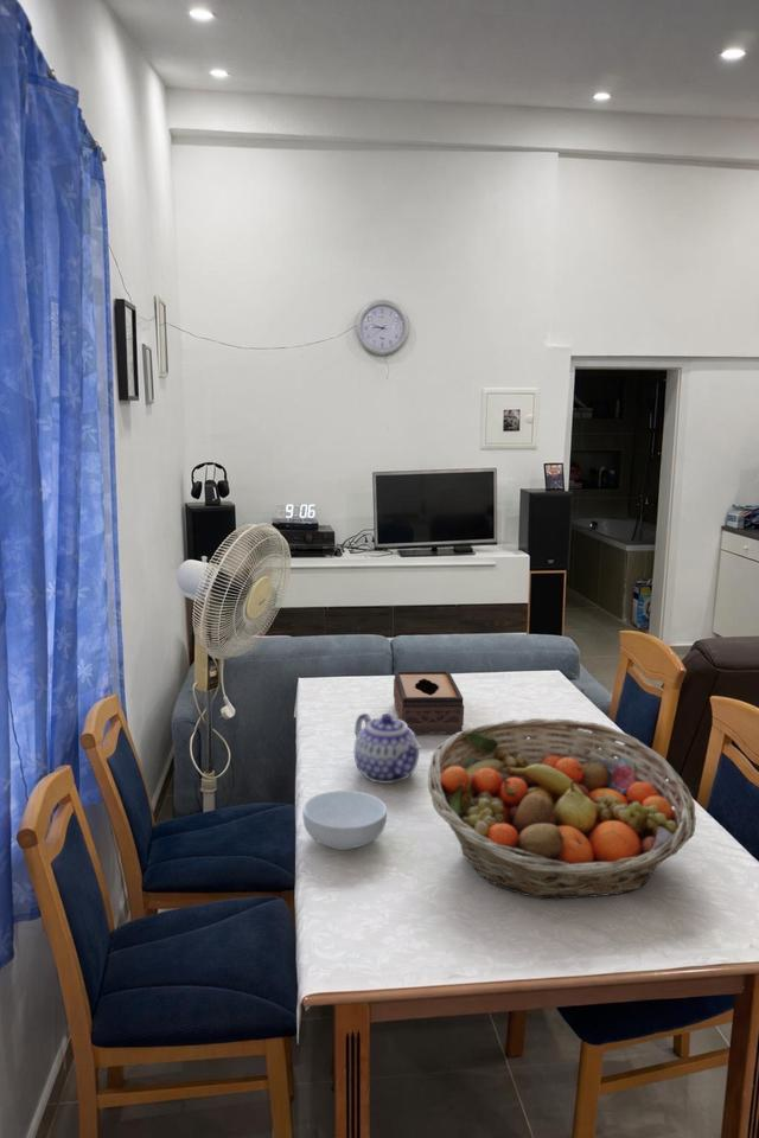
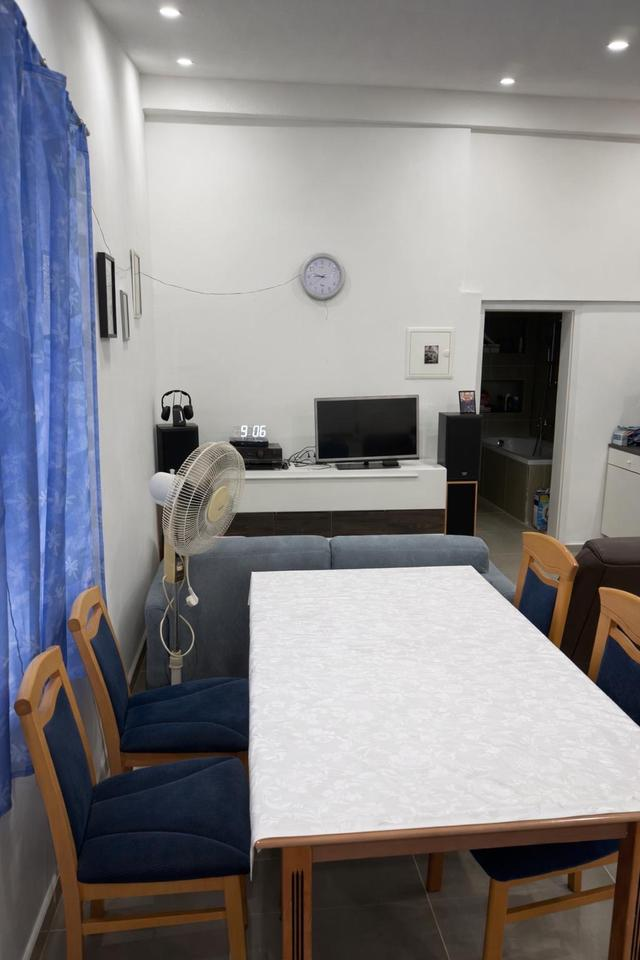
- cereal bowl [301,789,388,851]
- teapot [353,712,422,785]
- tissue box [393,670,465,736]
- fruit basket [427,717,697,900]
